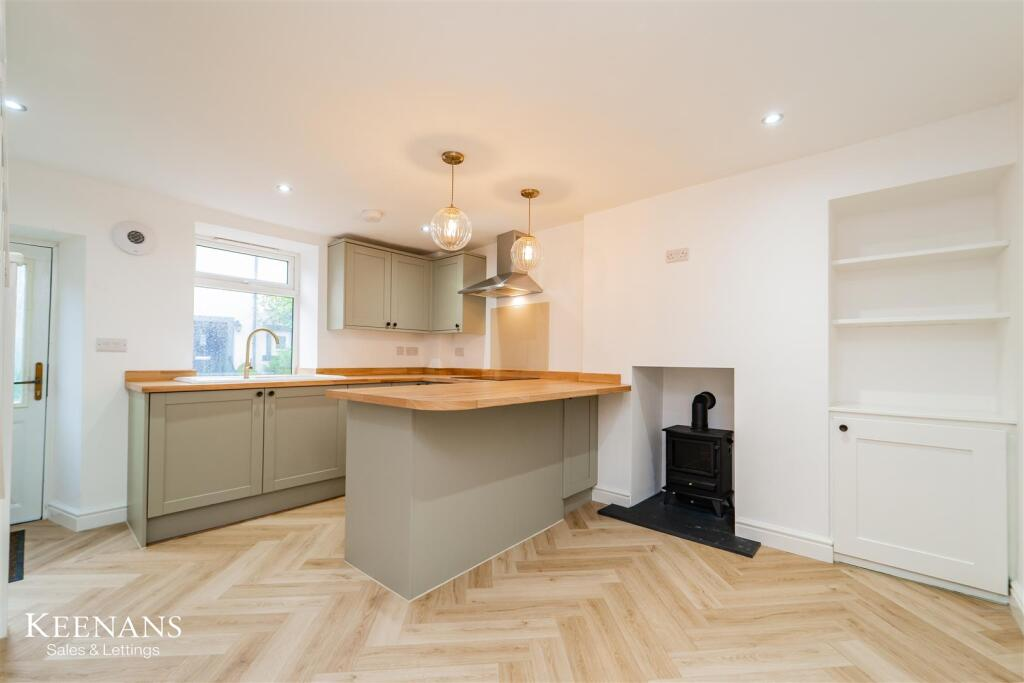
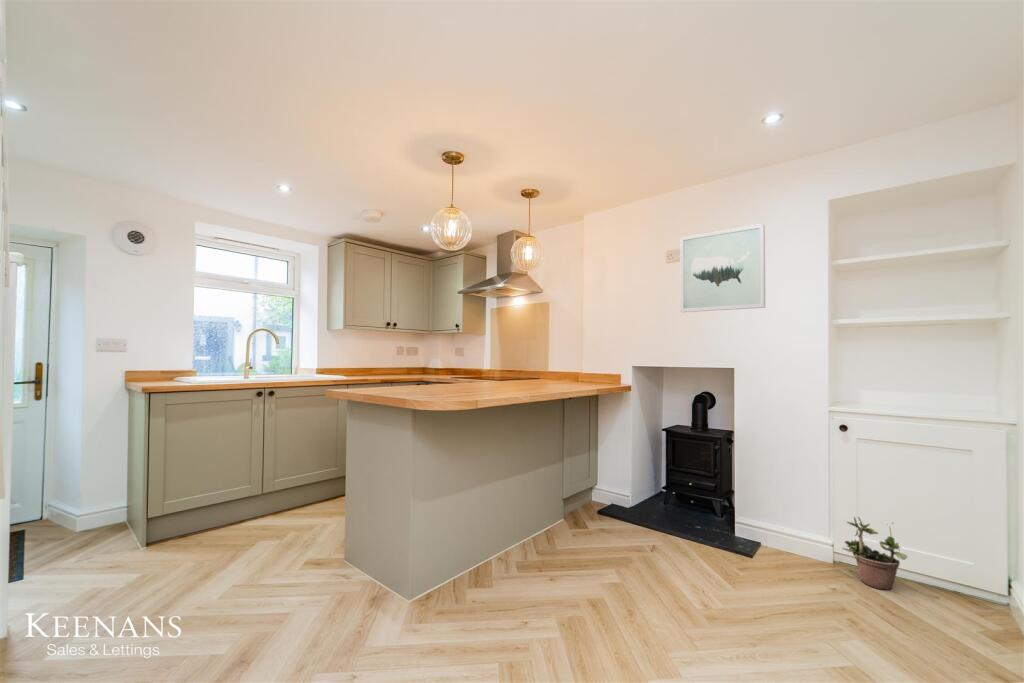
+ potted plant [841,516,908,591]
+ wall art [679,223,766,313]
